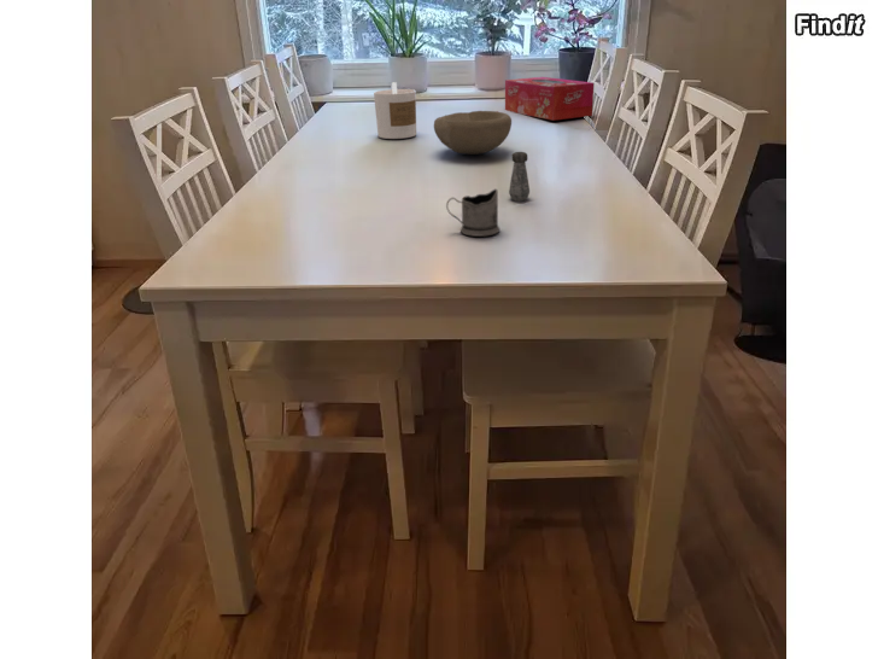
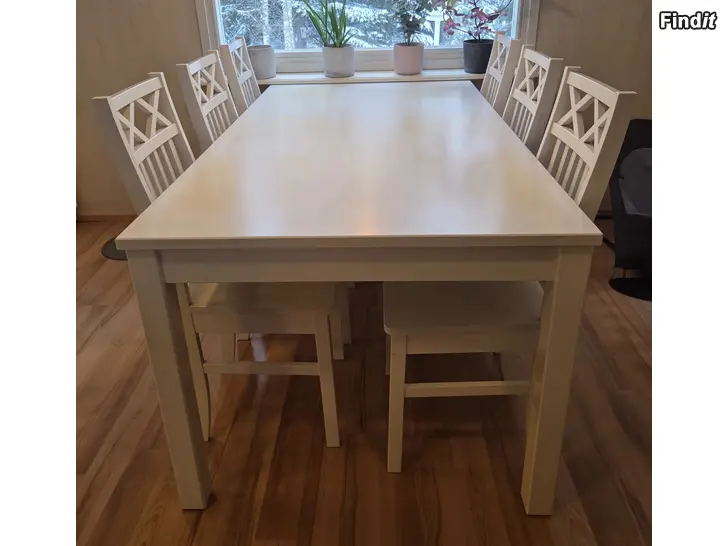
- salt shaker [508,151,531,203]
- bowl [433,110,513,156]
- candle [373,81,417,140]
- tissue box [504,76,596,122]
- tea glass holder [445,188,501,238]
